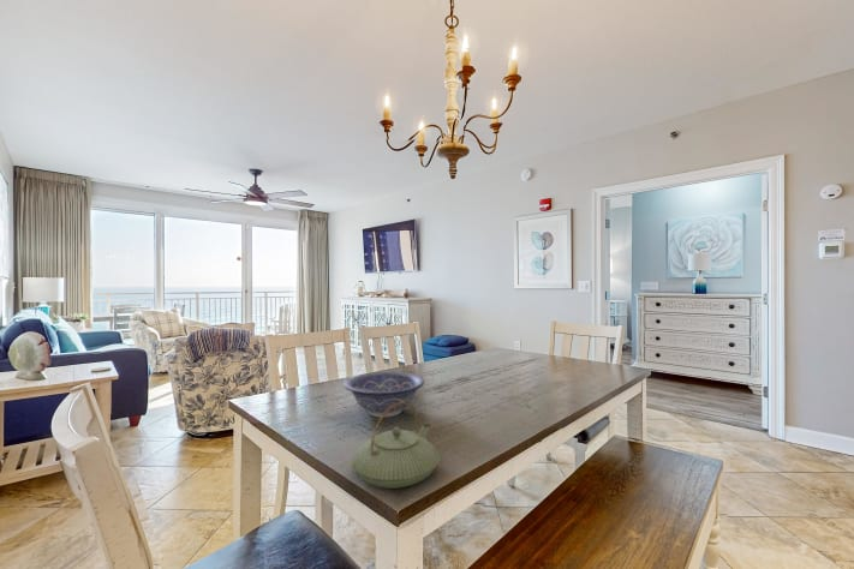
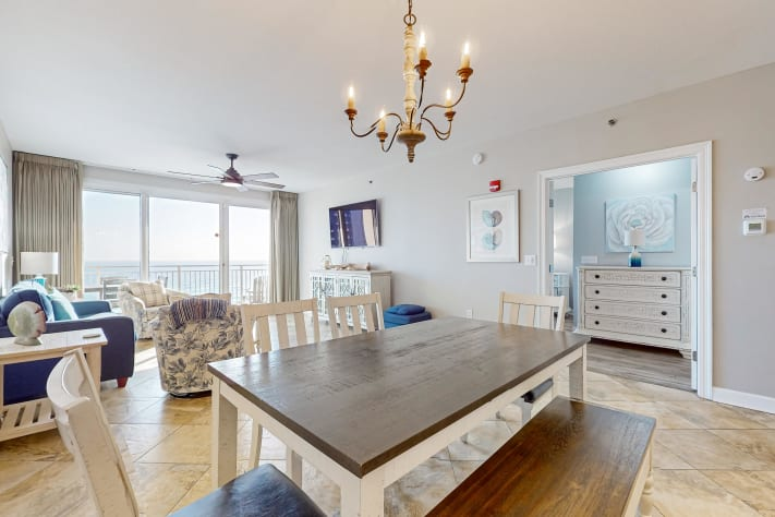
- teapot [351,402,442,490]
- decorative bowl [344,371,425,419]
